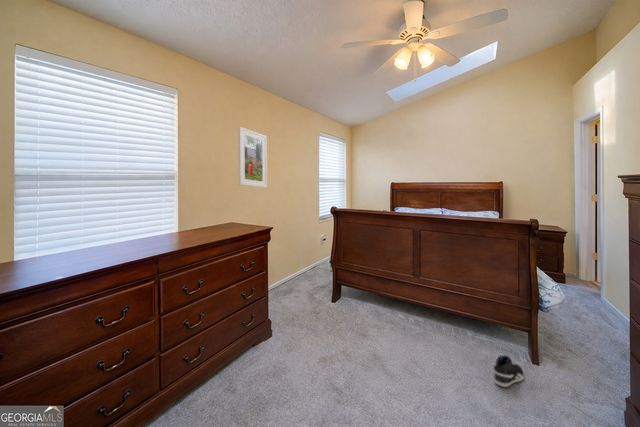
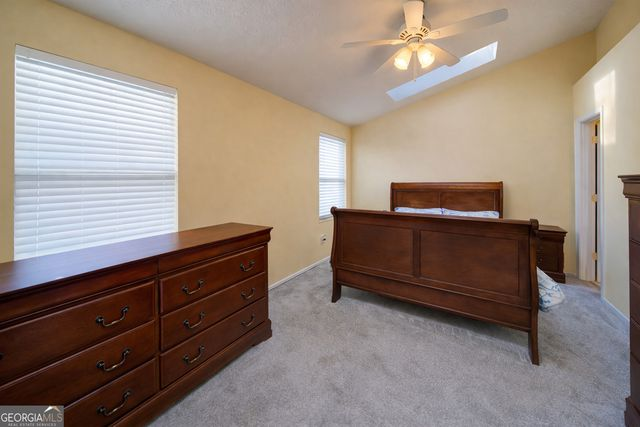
- sneaker [493,354,525,388]
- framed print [237,126,268,189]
